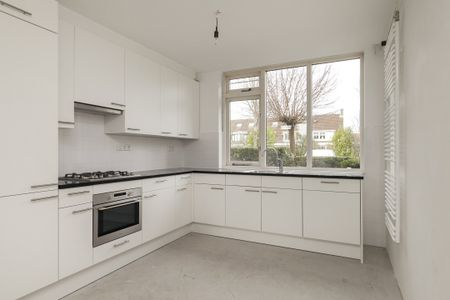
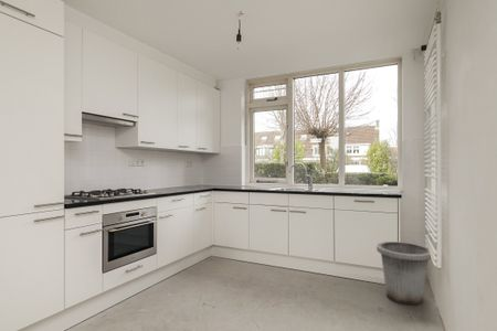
+ trash can [376,241,432,307]
